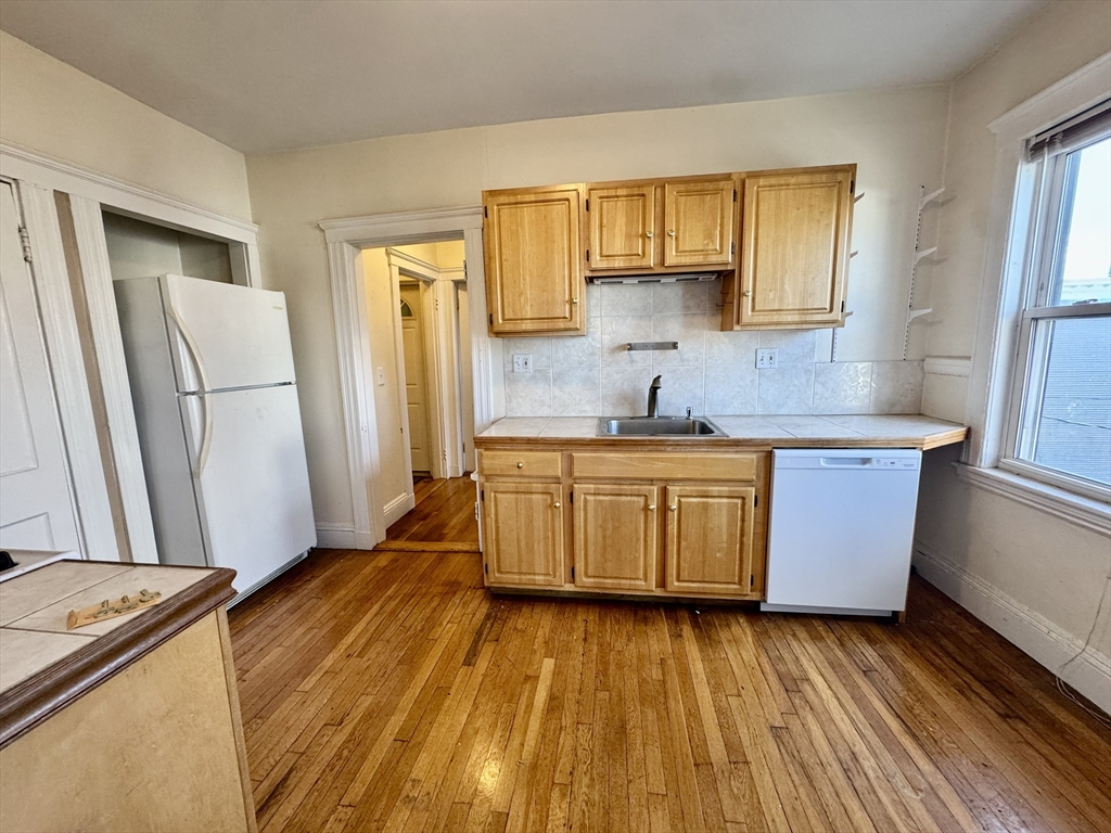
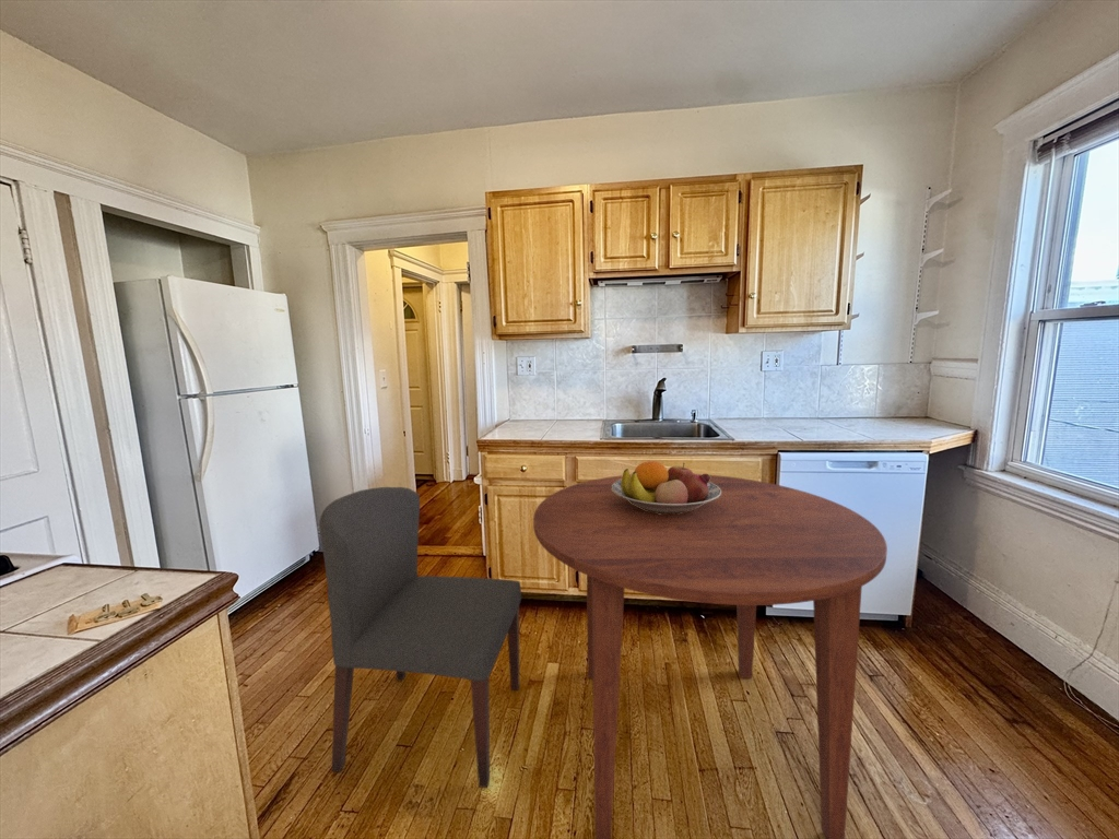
+ fruit bowl [612,460,721,513]
+ dining table [532,473,888,839]
+ chair [318,486,522,789]
